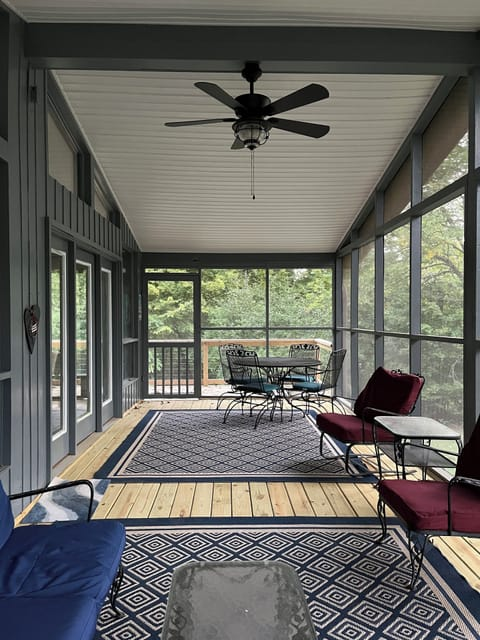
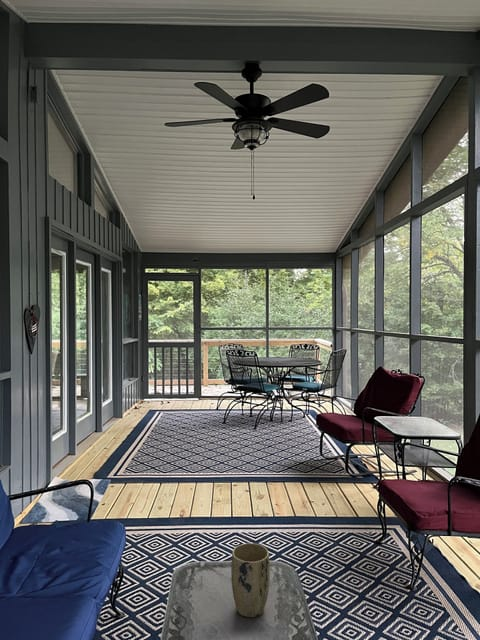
+ plant pot [230,542,271,618]
